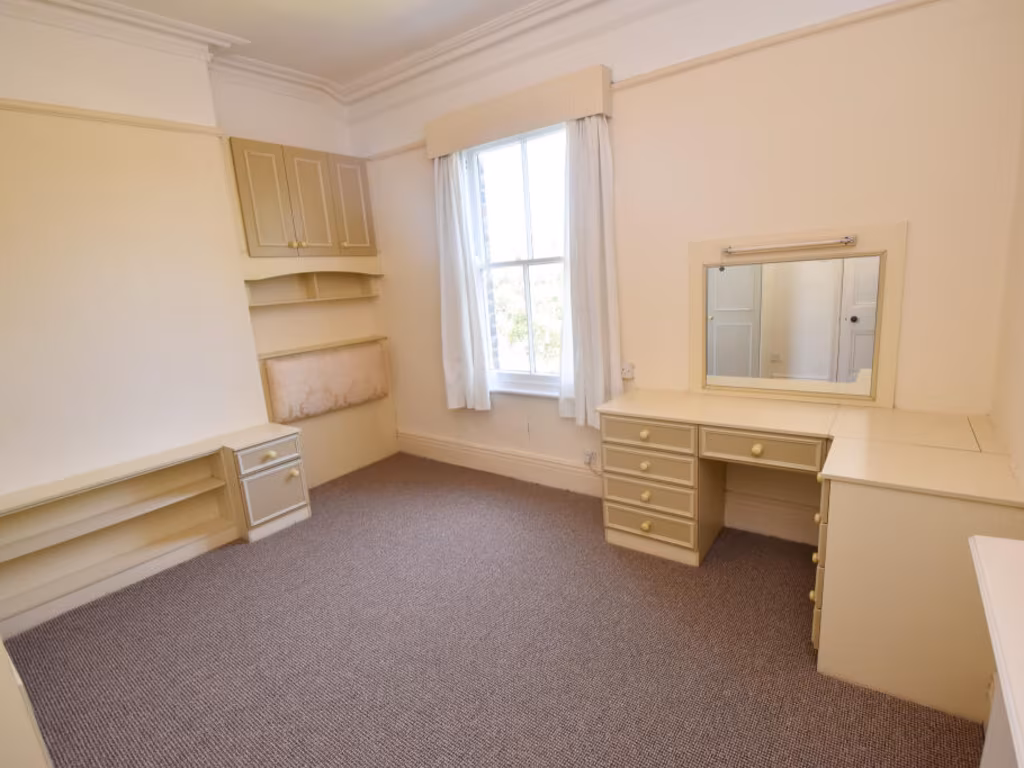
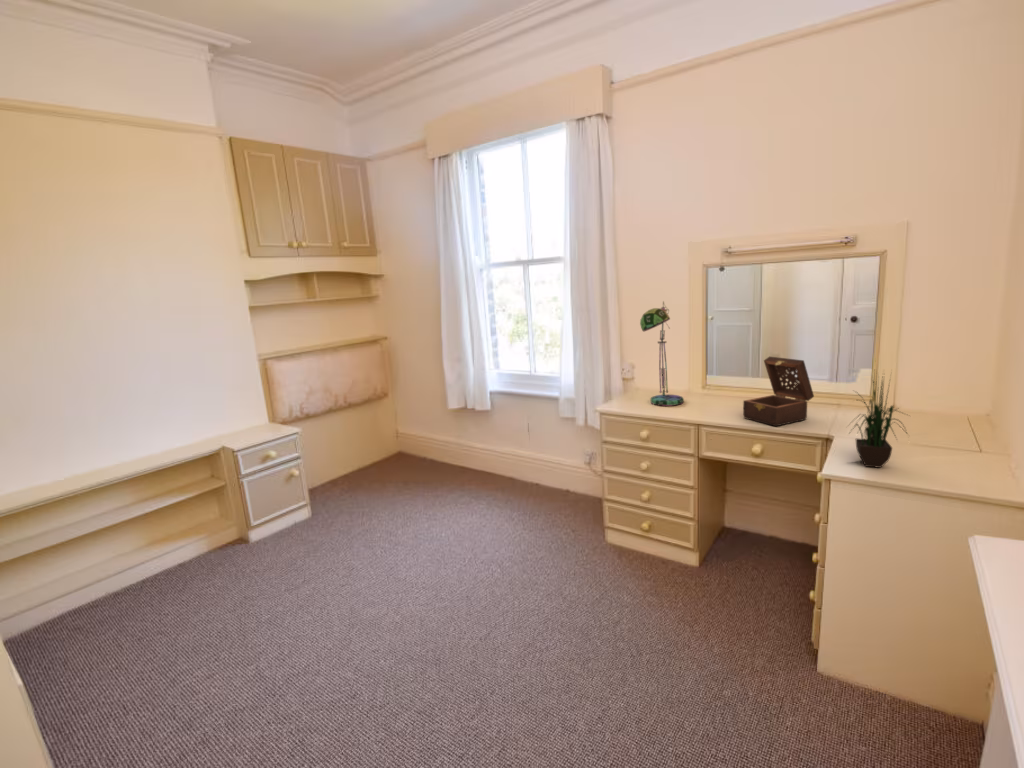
+ jewelry box [742,356,815,427]
+ potted plant [846,358,910,469]
+ desk lamp [639,300,685,407]
